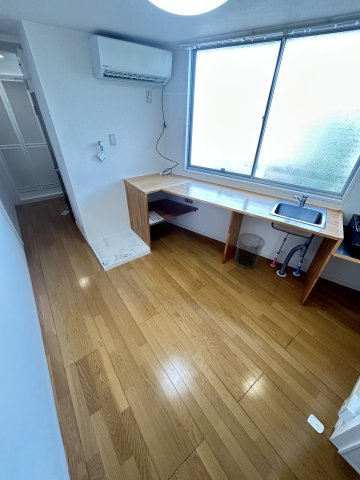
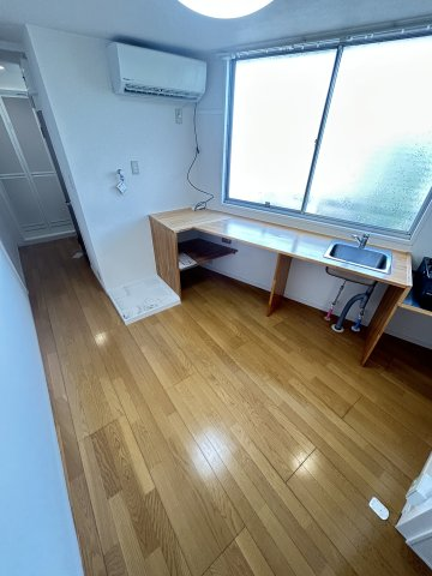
- waste bin [234,232,266,269]
